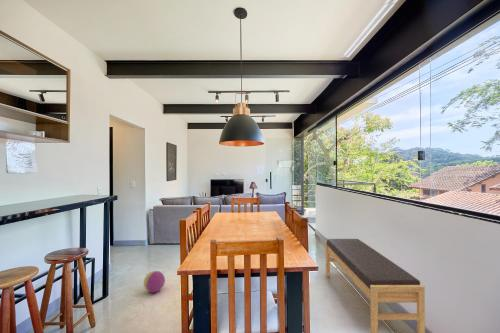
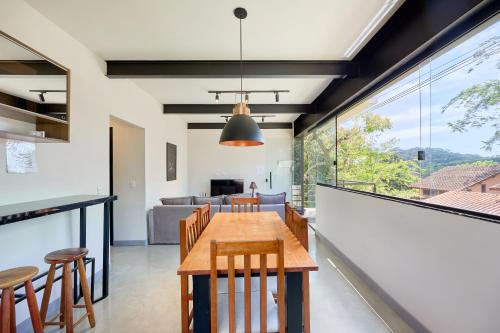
- bench [325,238,426,333]
- ball [143,270,166,294]
